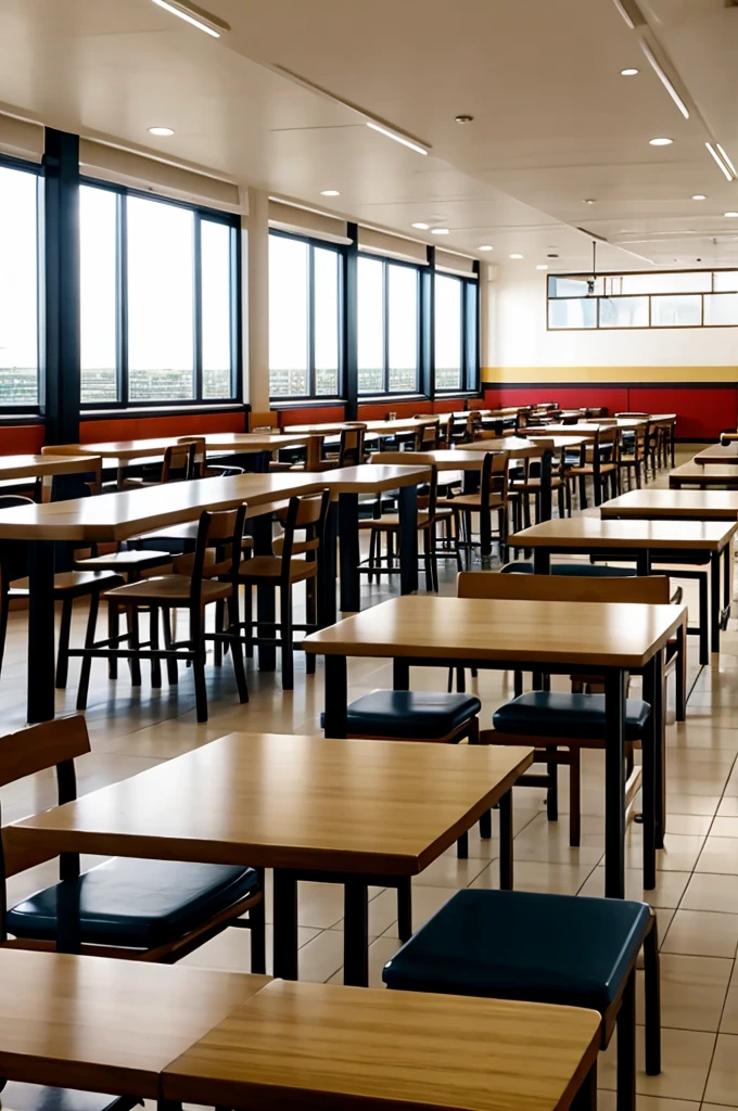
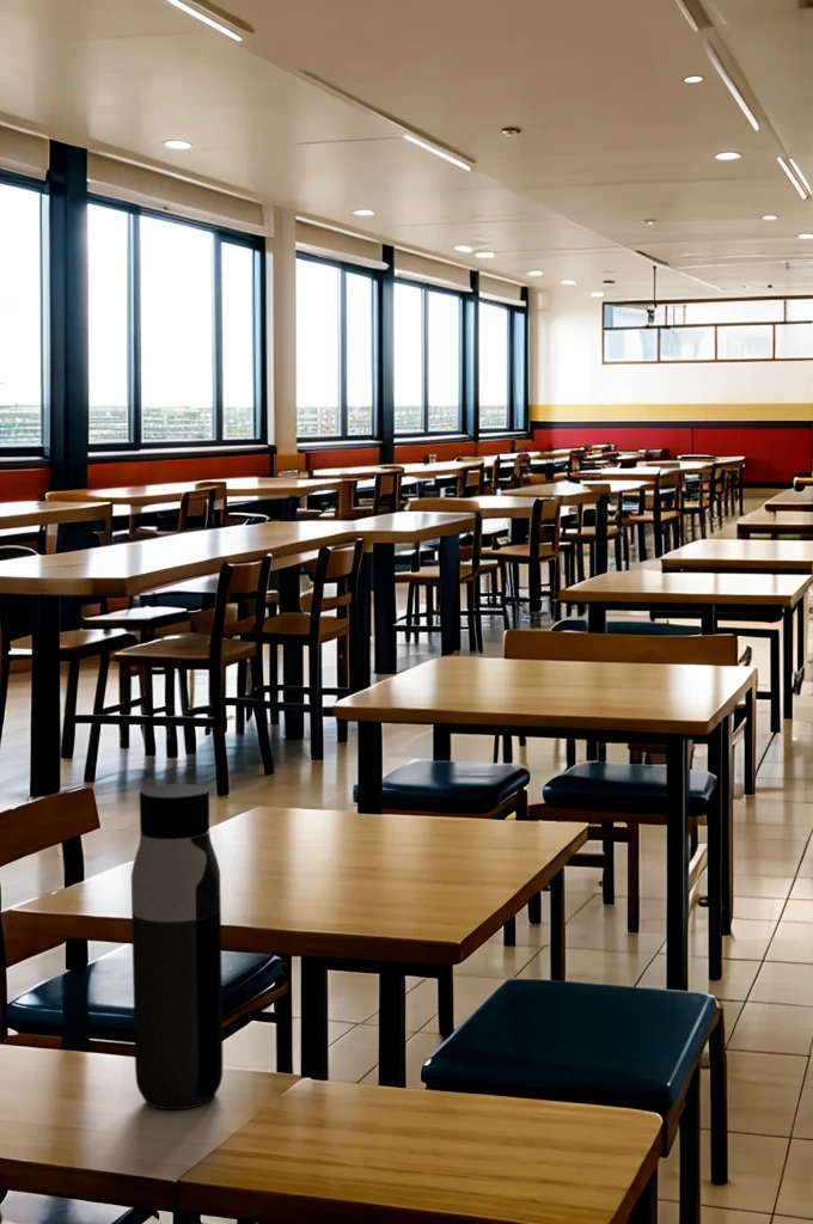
+ water bottle [130,783,224,1110]
